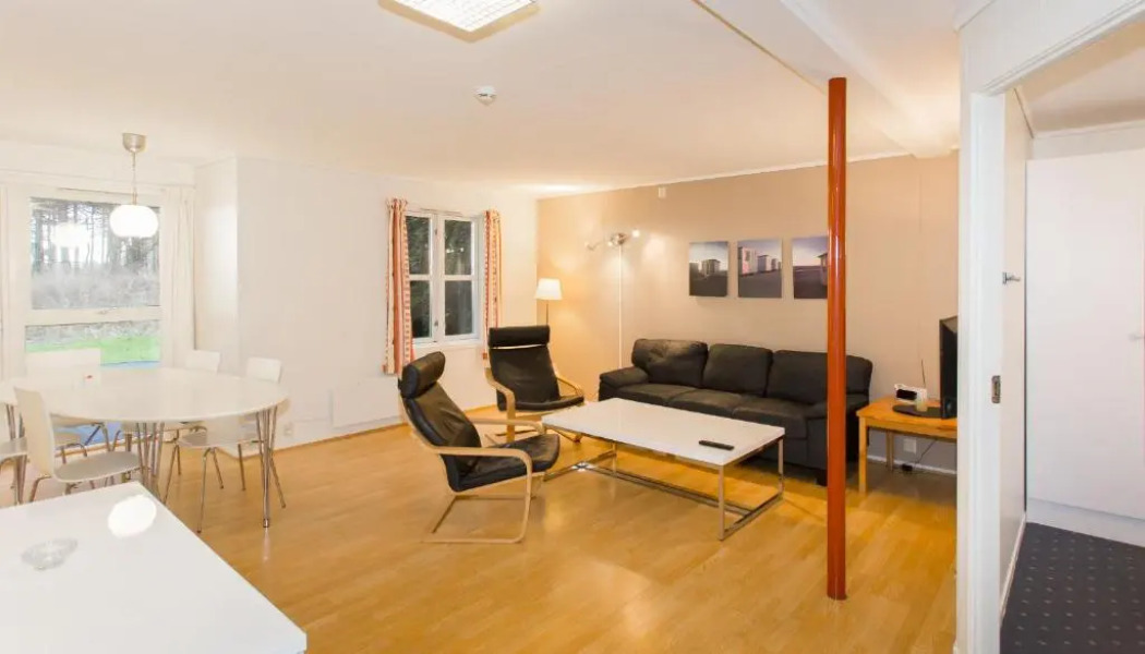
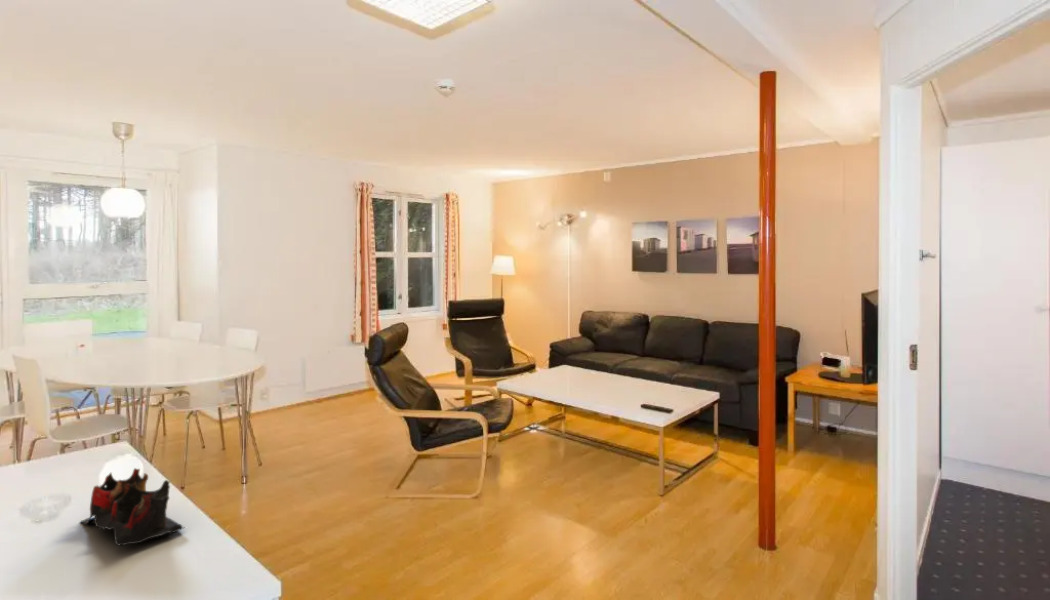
+ decorative bowl [79,467,185,547]
